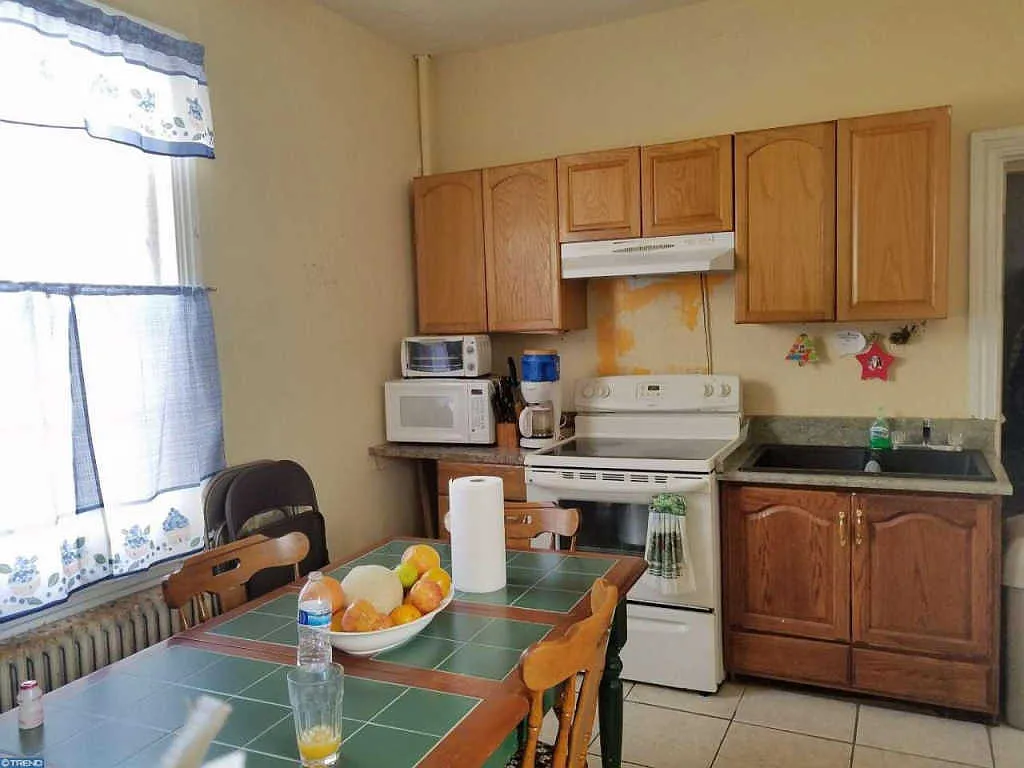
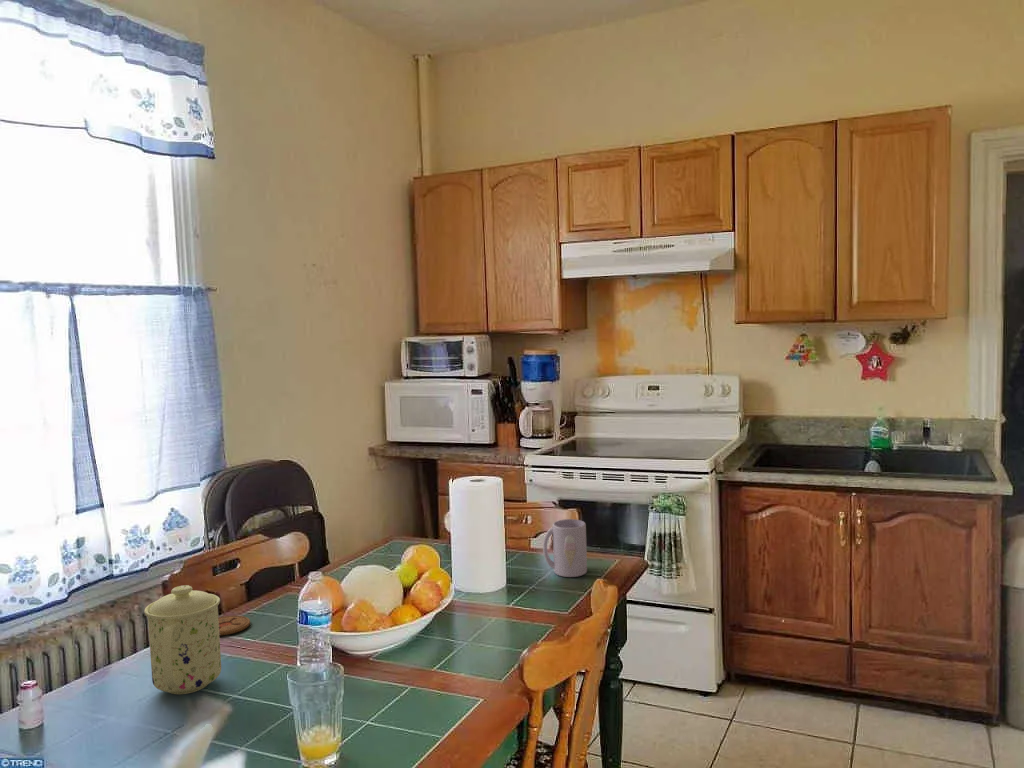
+ mug [542,518,588,578]
+ coaster [218,615,251,637]
+ mug [143,584,222,695]
